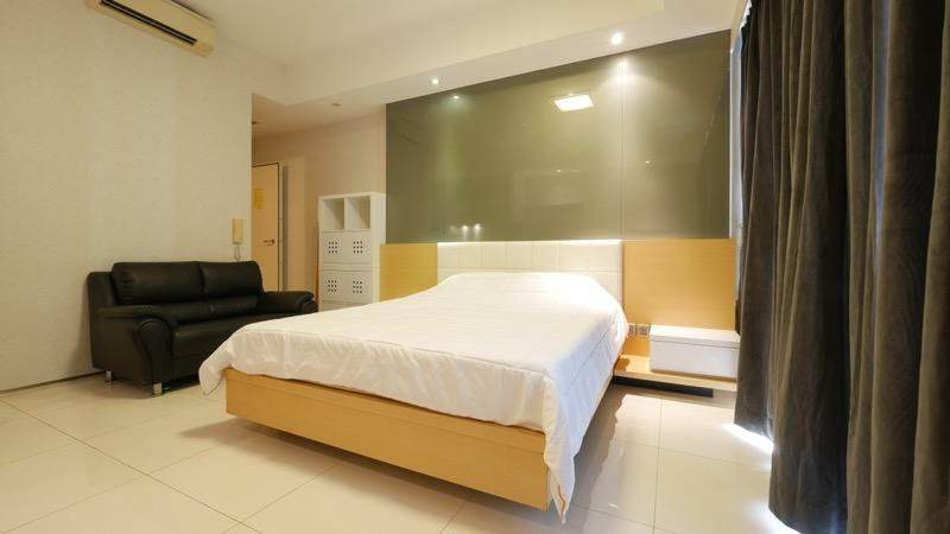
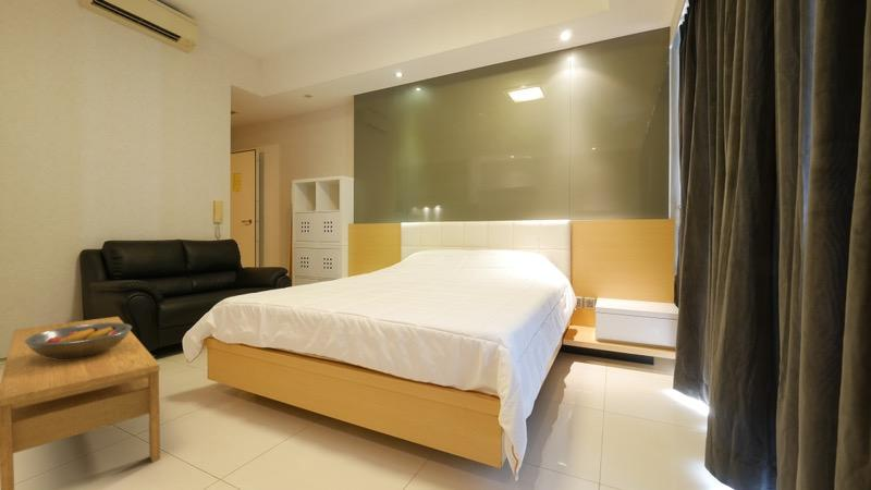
+ fruit bowl [24,322,133,359]
+ coffee table [0,316,161,490]
